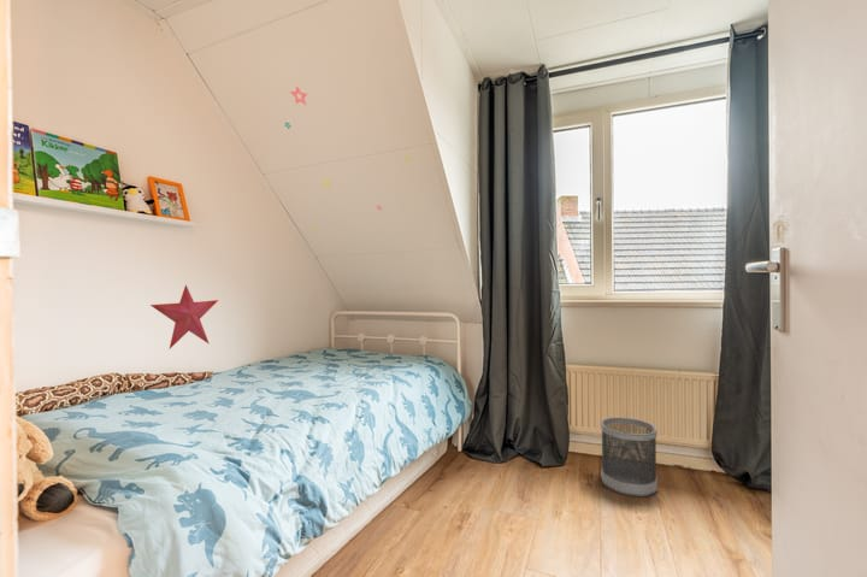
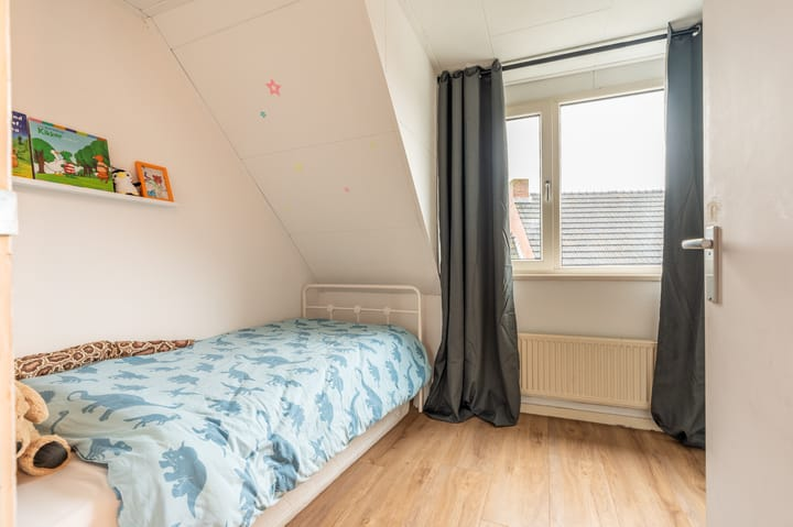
- decorative star [149,283,219,349]
- wastebasket [600,416,659,497]
